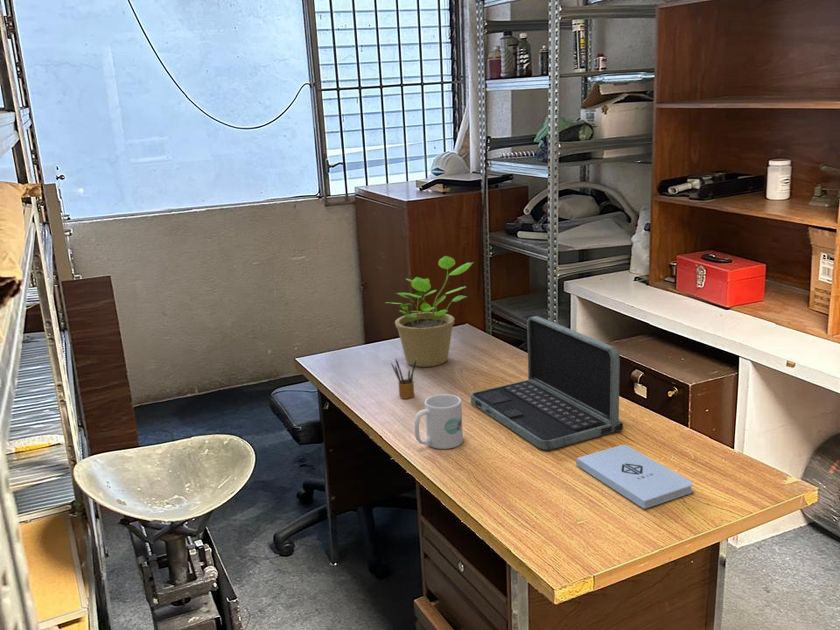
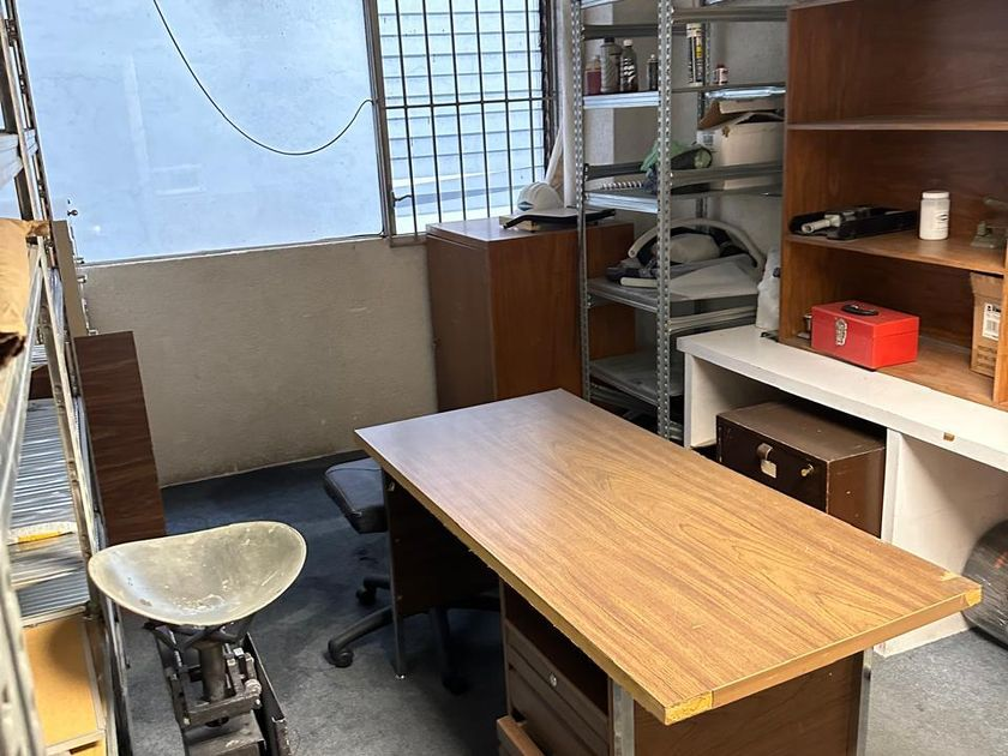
- potted plant [386,255,475,368]
- pencil box [390,358,417,400]
- notepad [576,444,694,510]
- laptop [470,315,624,451]
- mug [413,393,464,450]
